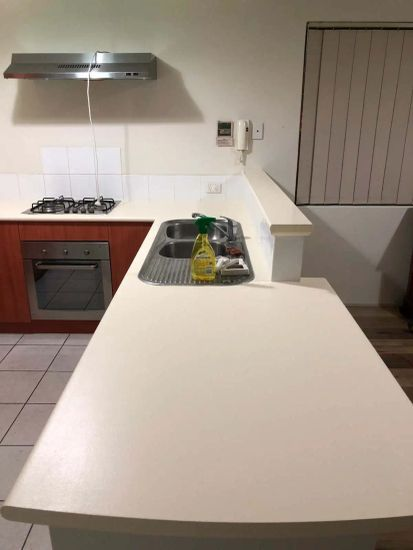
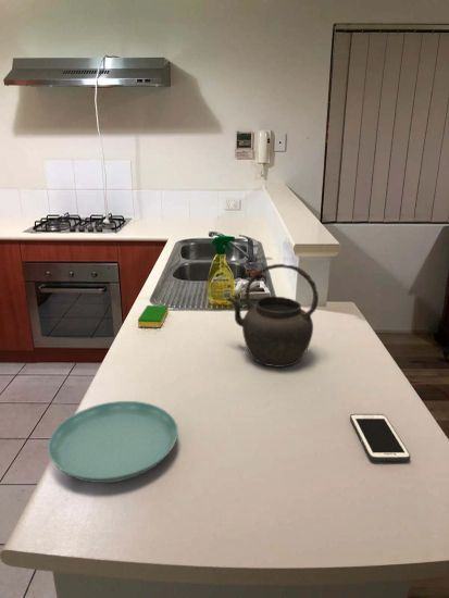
+ dish sponge [137,304,170,328]
+ kettle [225,263,320,369]
+ saucer [47,400,179,484]
+ cell phone [349,413,411,462]
